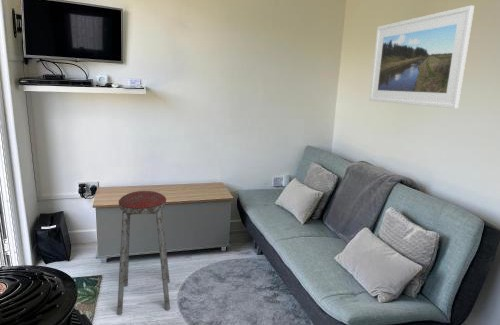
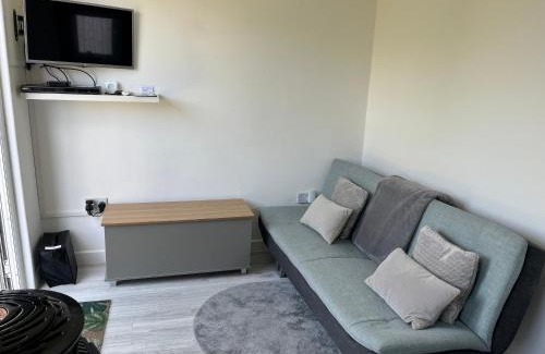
- music stool [116,190,171,316]
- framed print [369,5,475,109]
